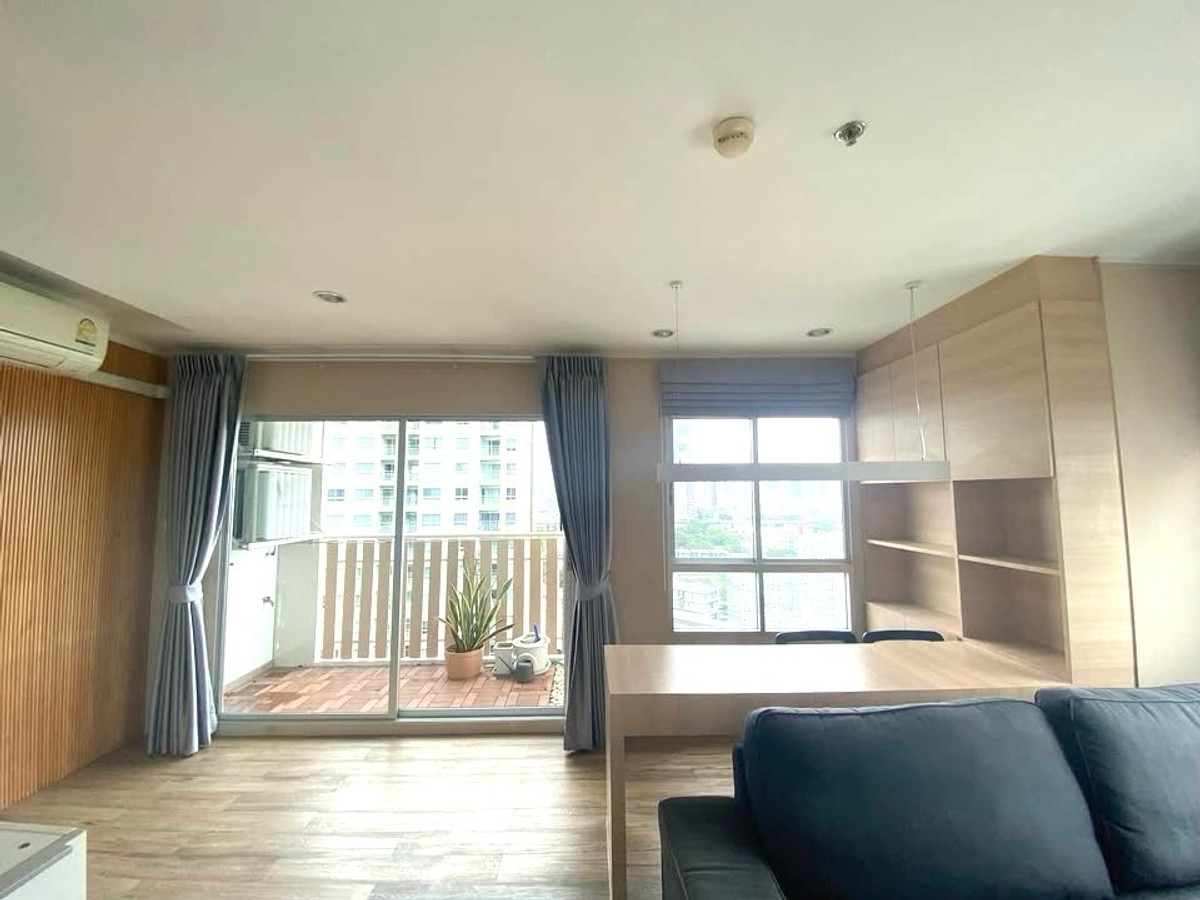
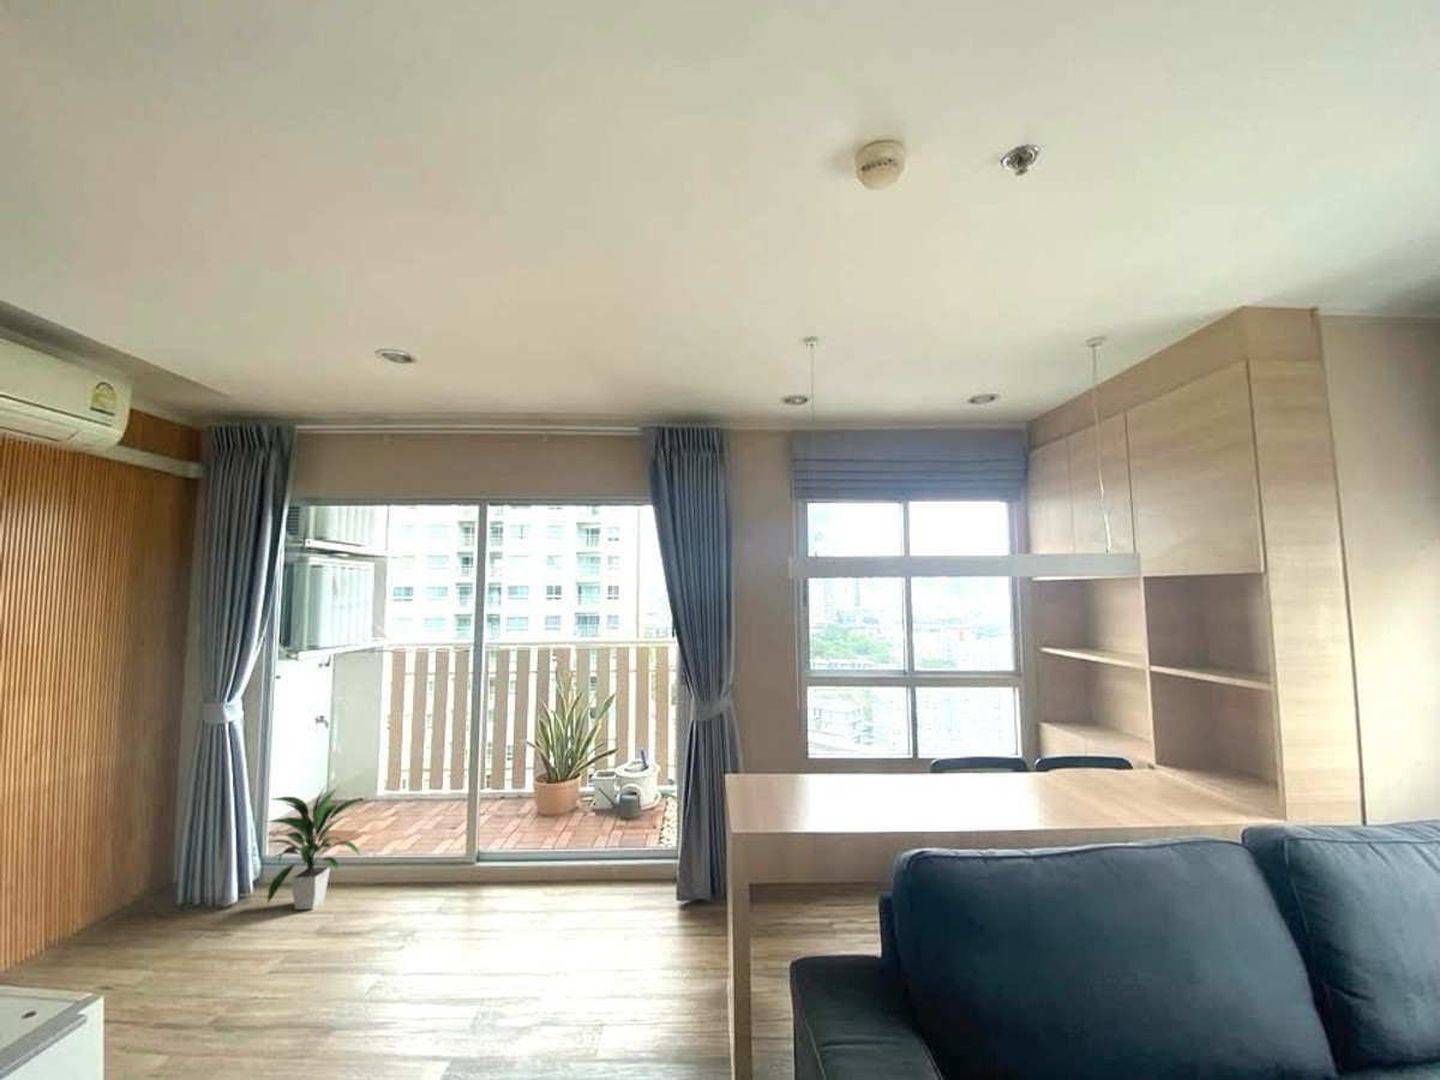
+ indoor plant [263,785,366,911]
